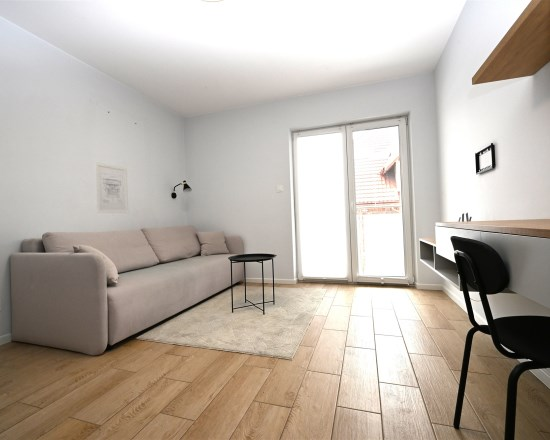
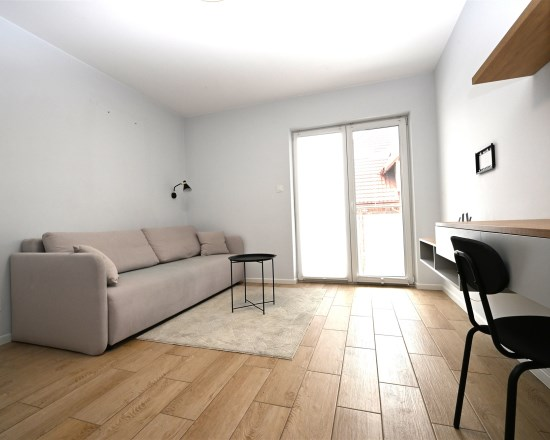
- wall art [94,161,130,214]
